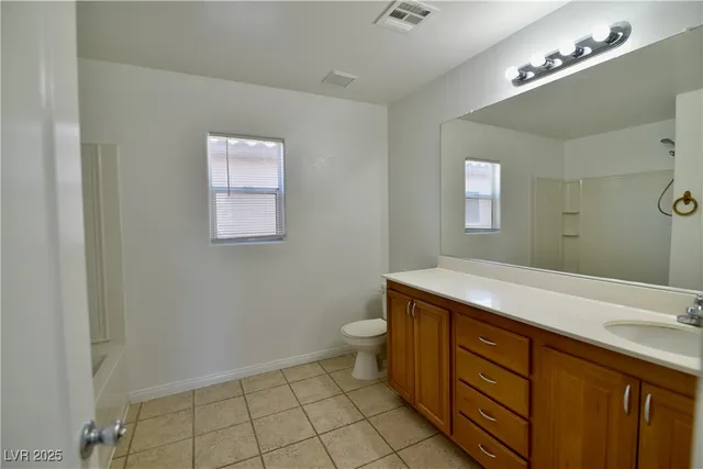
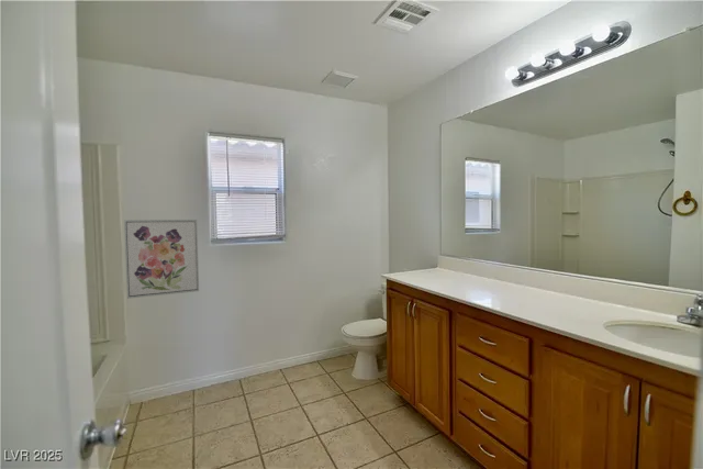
+ wall art [123,219,200,300]
